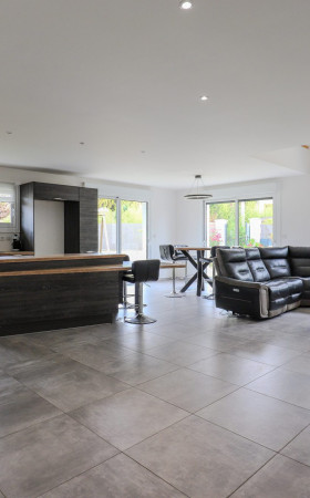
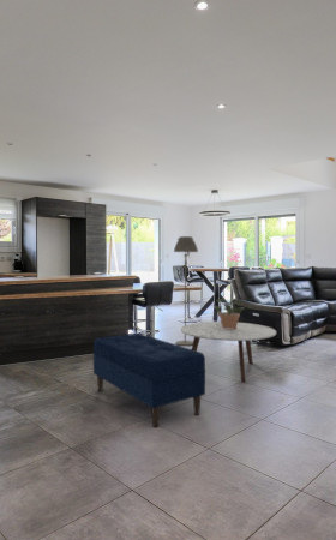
+ potted plant [212,298,245,329]
+ floor lamp [173,235,199,347]
+ coffee table [180,320,277,383]
+ bench [92,332,206,428]
